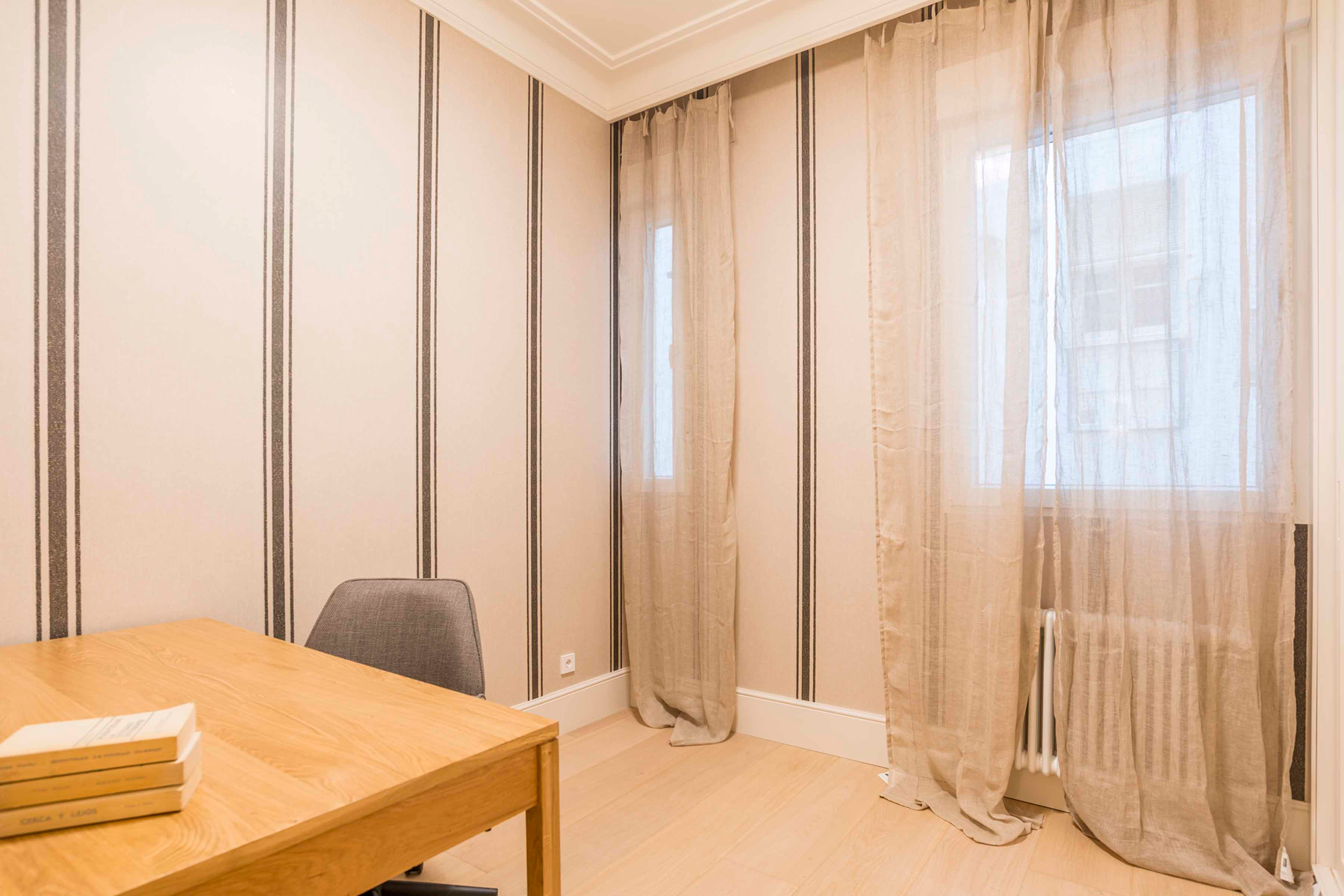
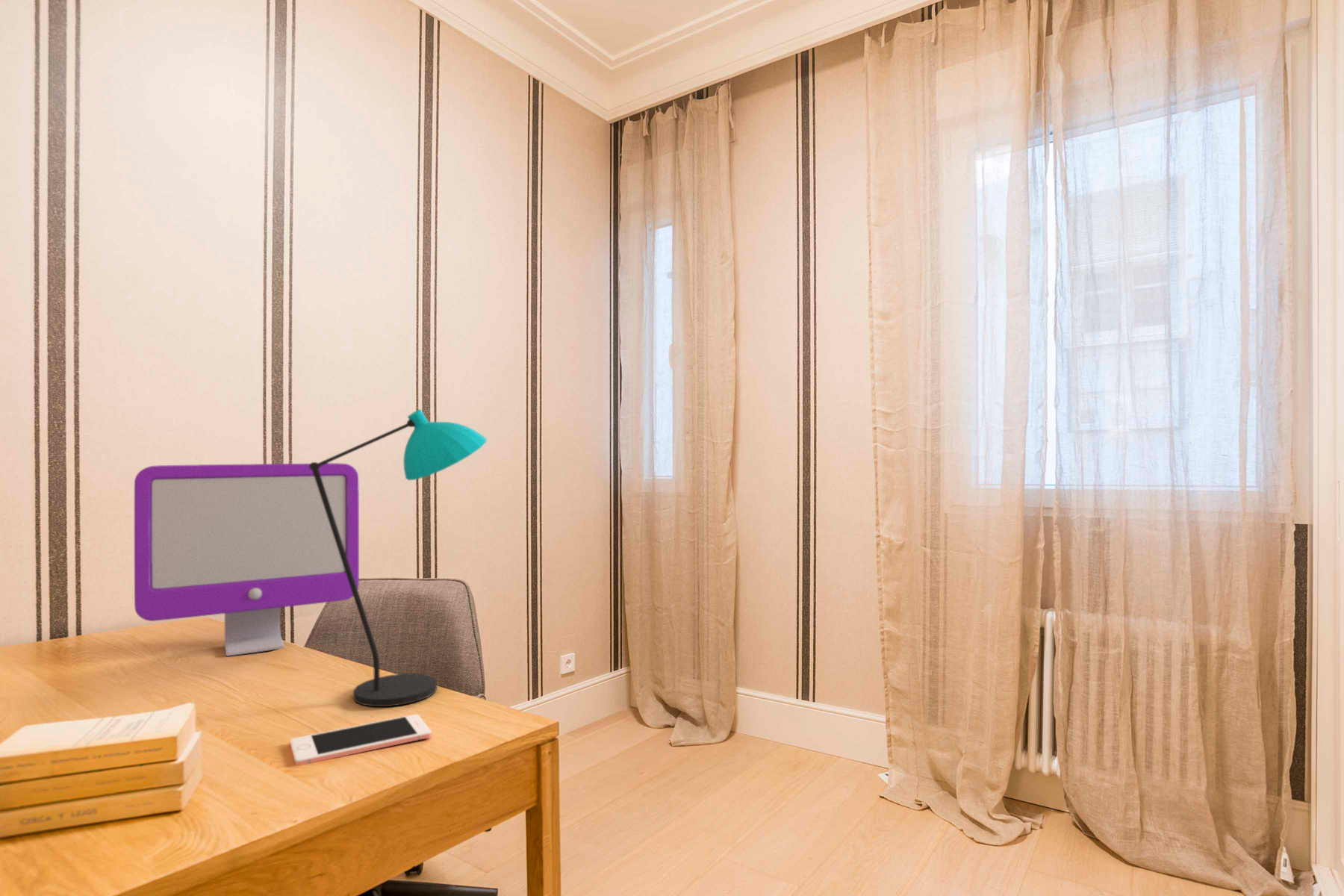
+ desk lamp [309,408,488,707]
+ cell phone [290,714,432,766]
+ computer monitor [134,462,360,657]
